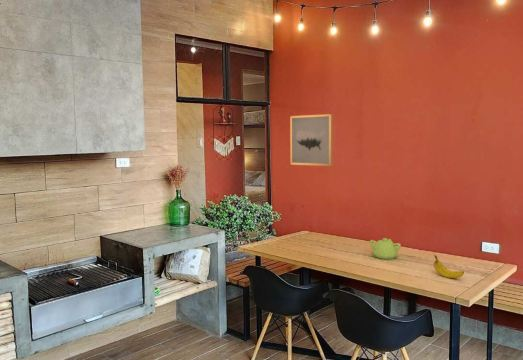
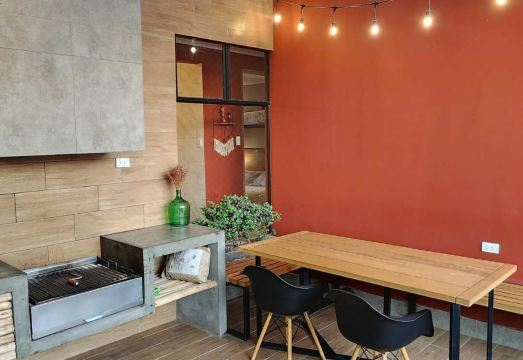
- wall art [289,113,334,167]
- teapot [369,237,402,260]
- fruit [433,254,465,279]
